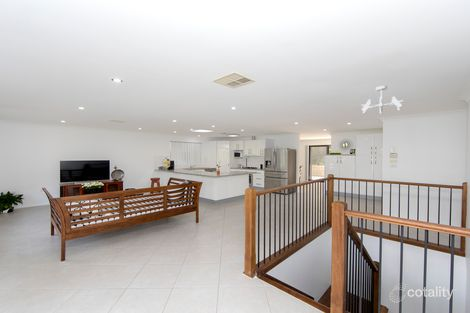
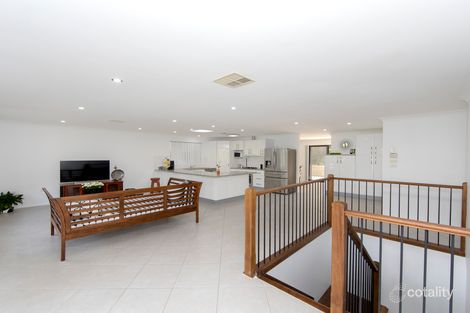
- ceiling light fixture [360,85,404,114]
